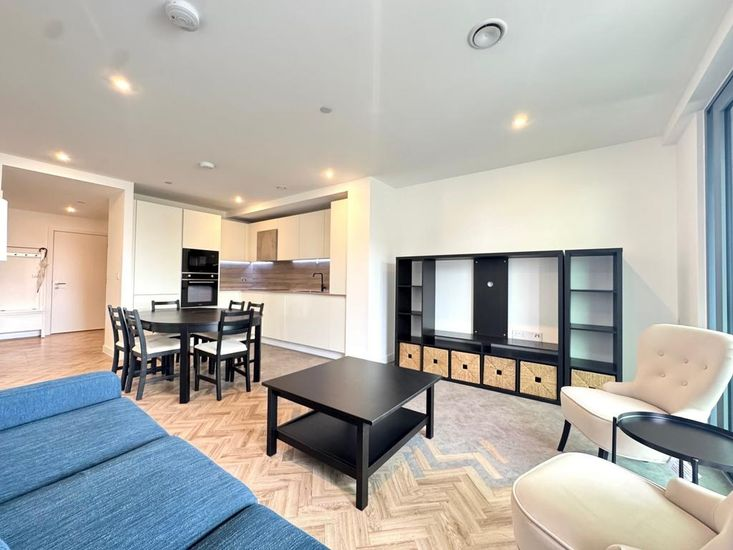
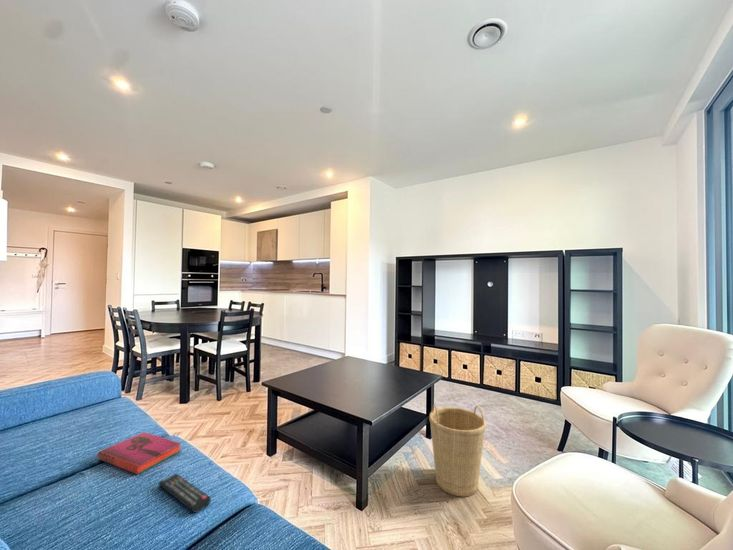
+ basket [428,404,487,498]
+ remote control [157,473,212,514]
+ hardback book [97,431,182,475]
